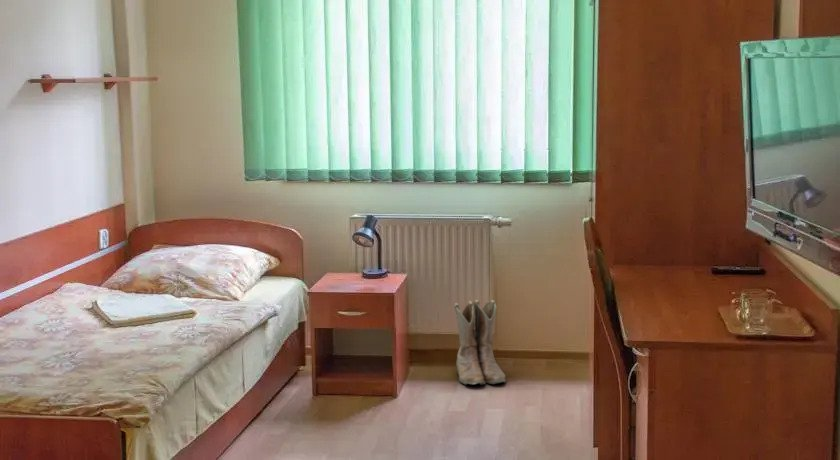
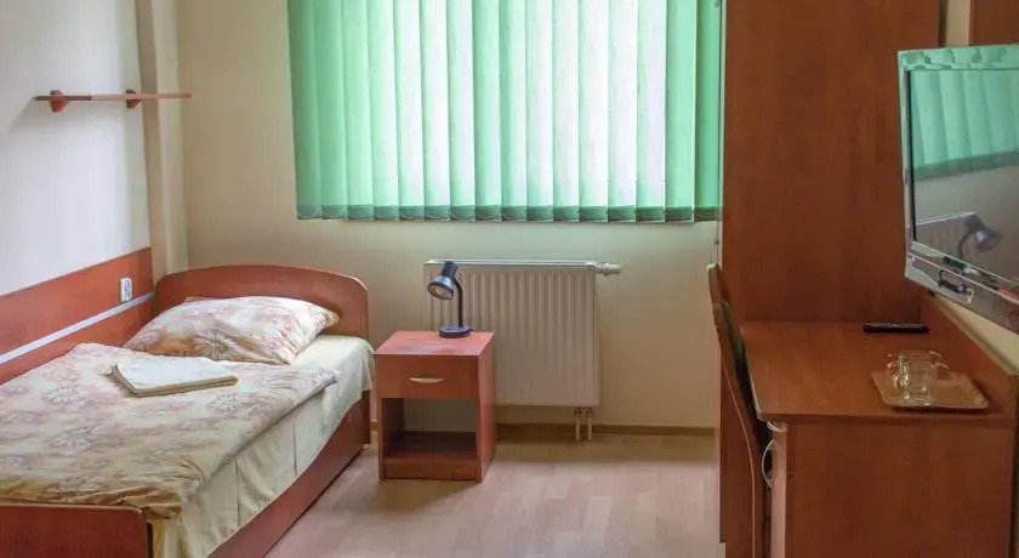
- boots [453,299,507,386]
